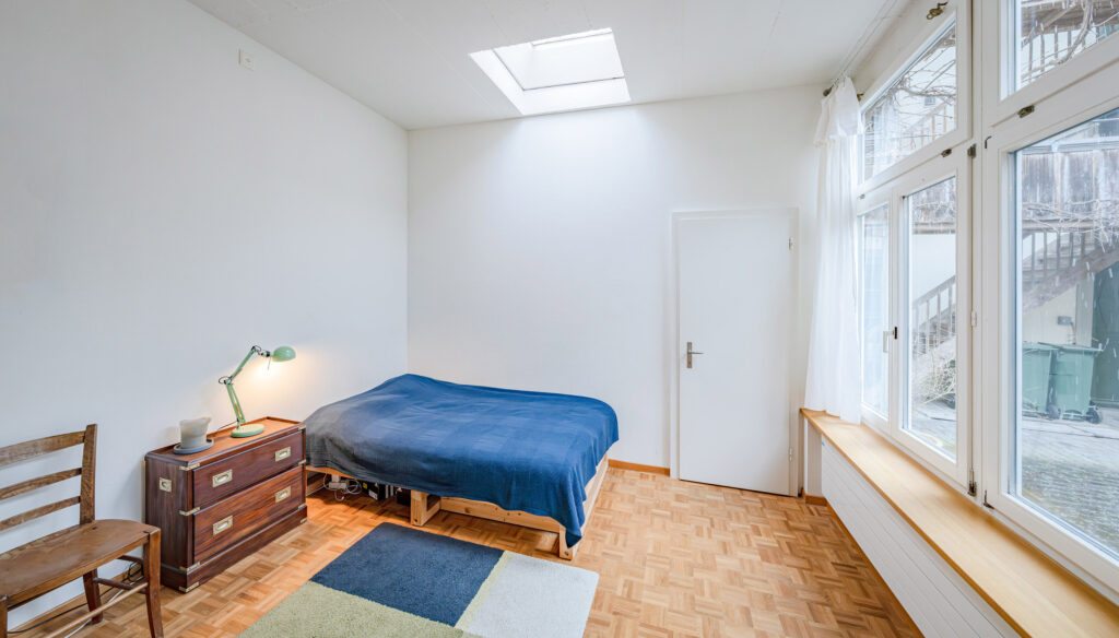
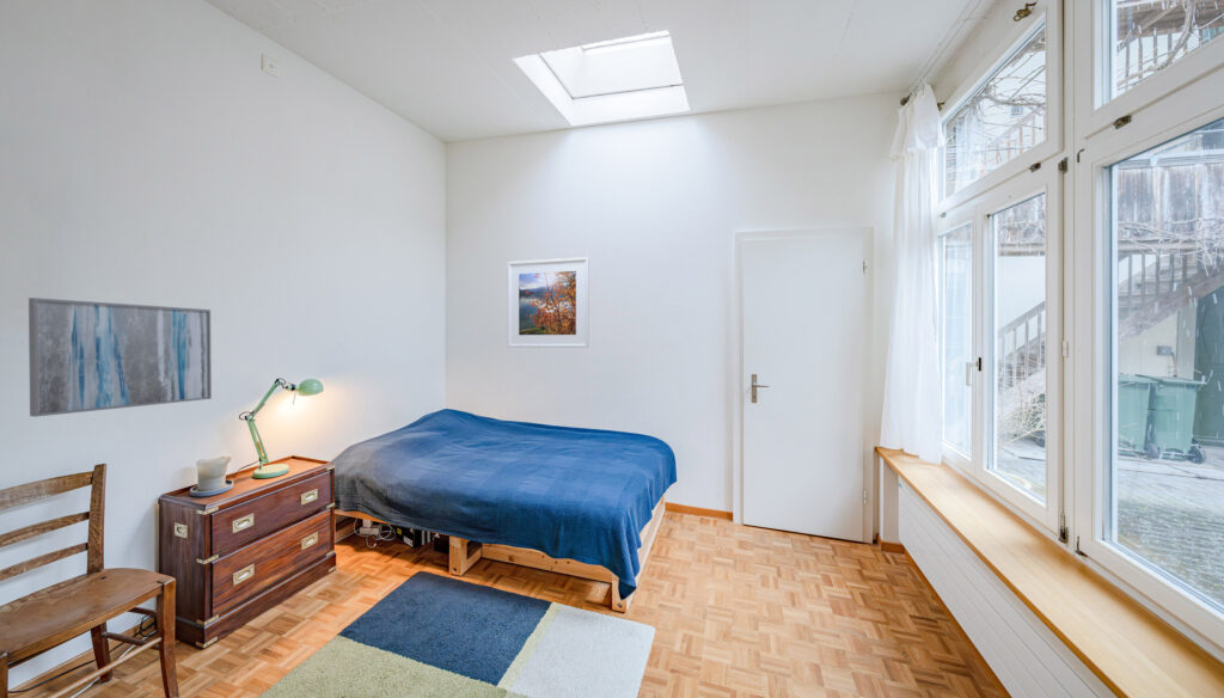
+ wall art [27,296,213,418]
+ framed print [507,256,590,349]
